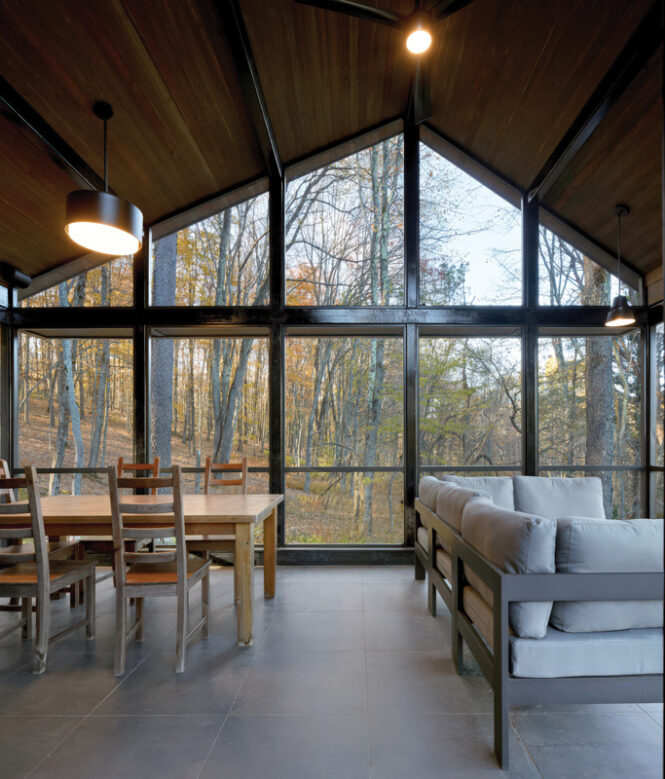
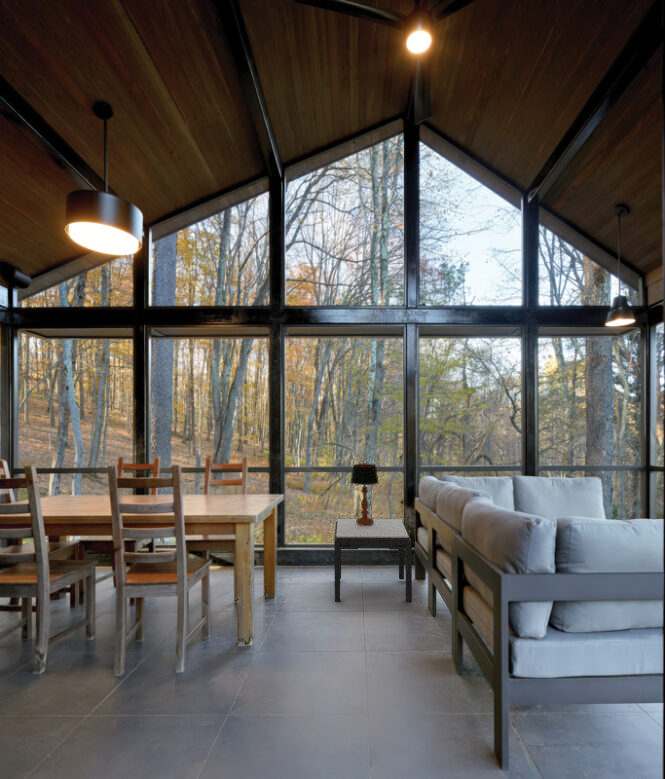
+ table lamp [350,463,380,526]
+ side table [333,518,413,603]
